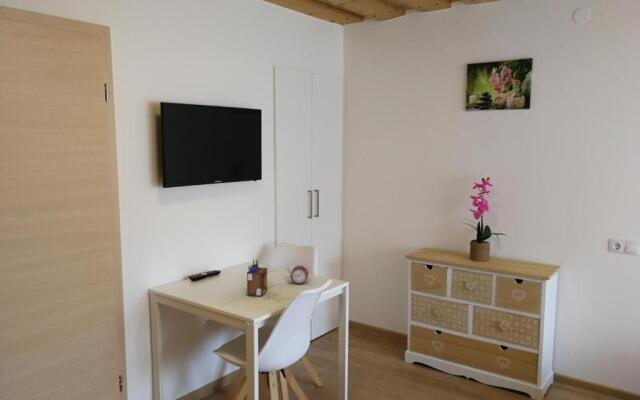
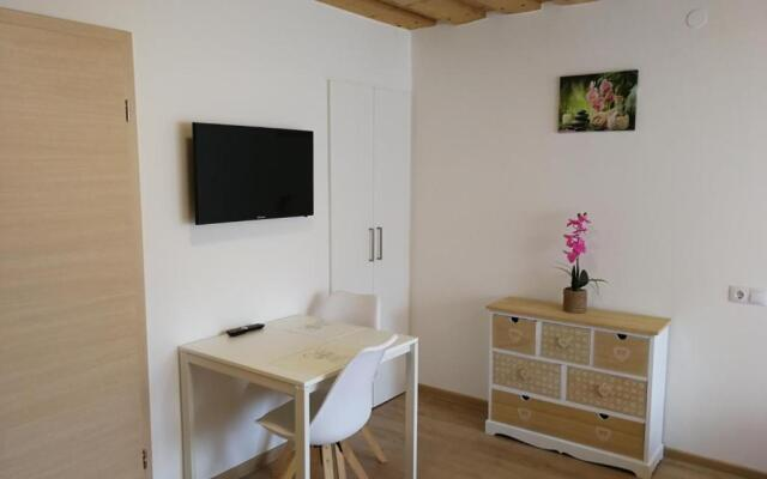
- desk organizer [246,258,268,297]
- alarm clock [284,264,311,285]
